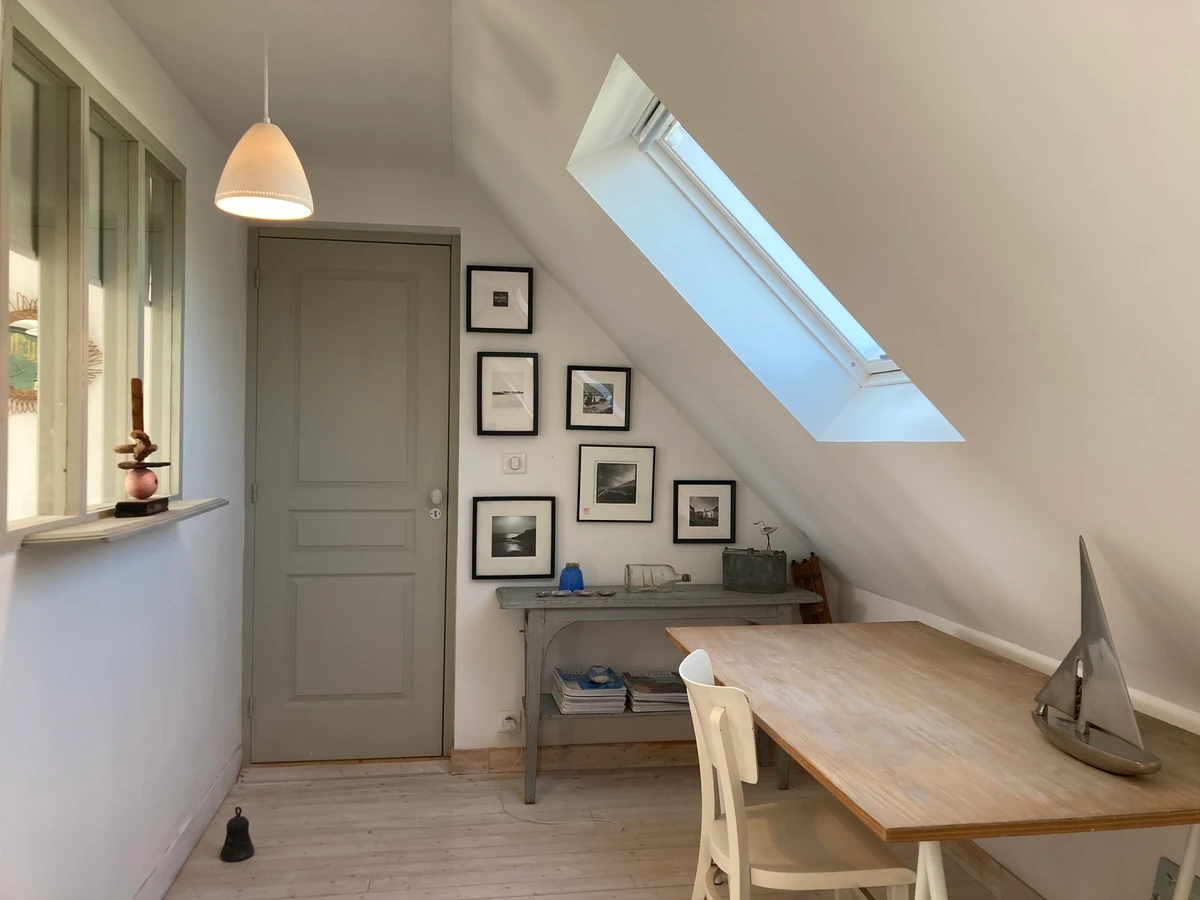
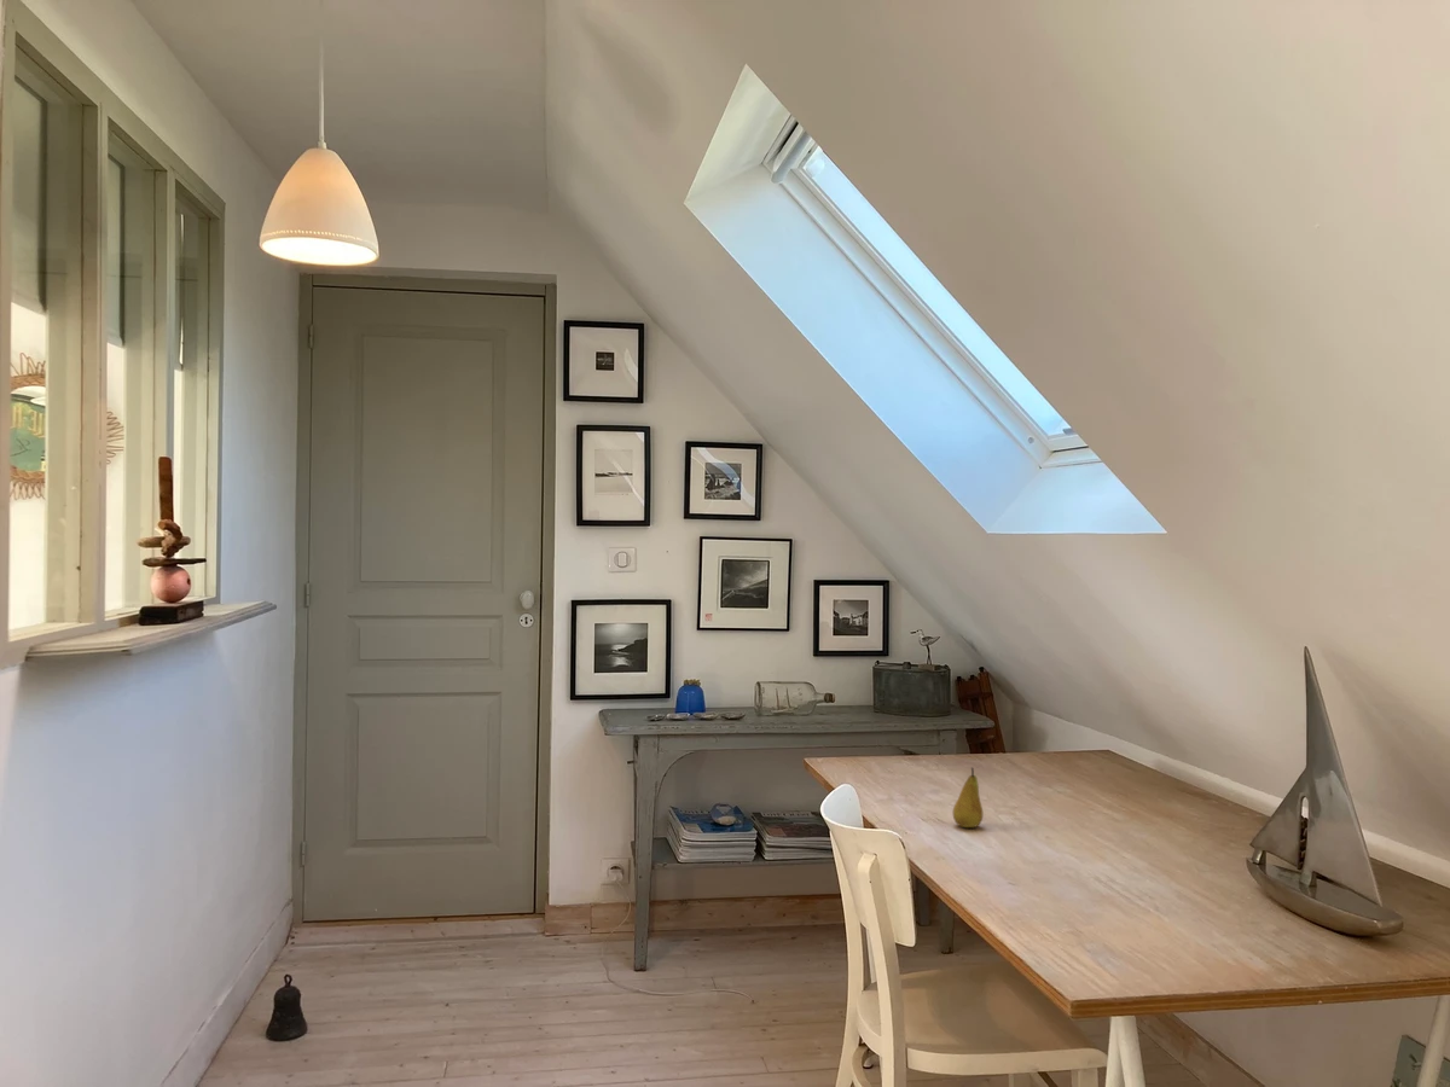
+ fruit [952,766,984,829]
